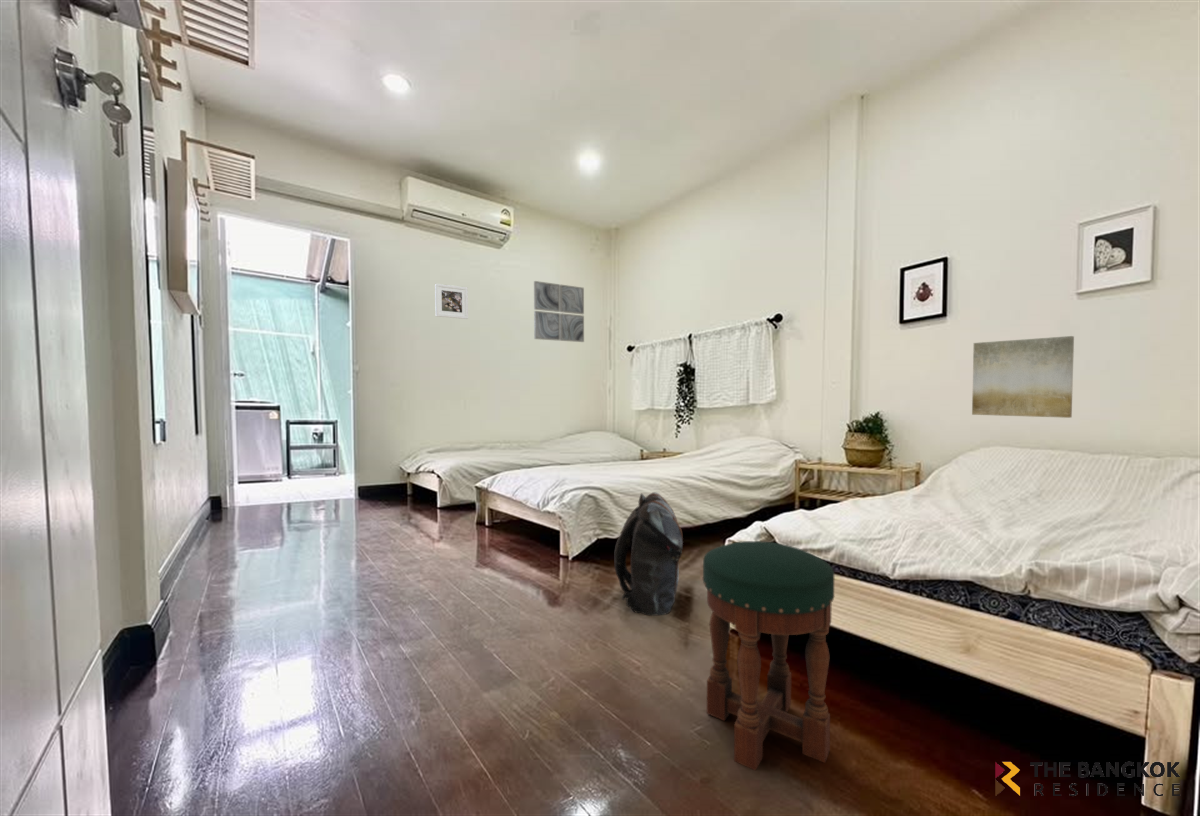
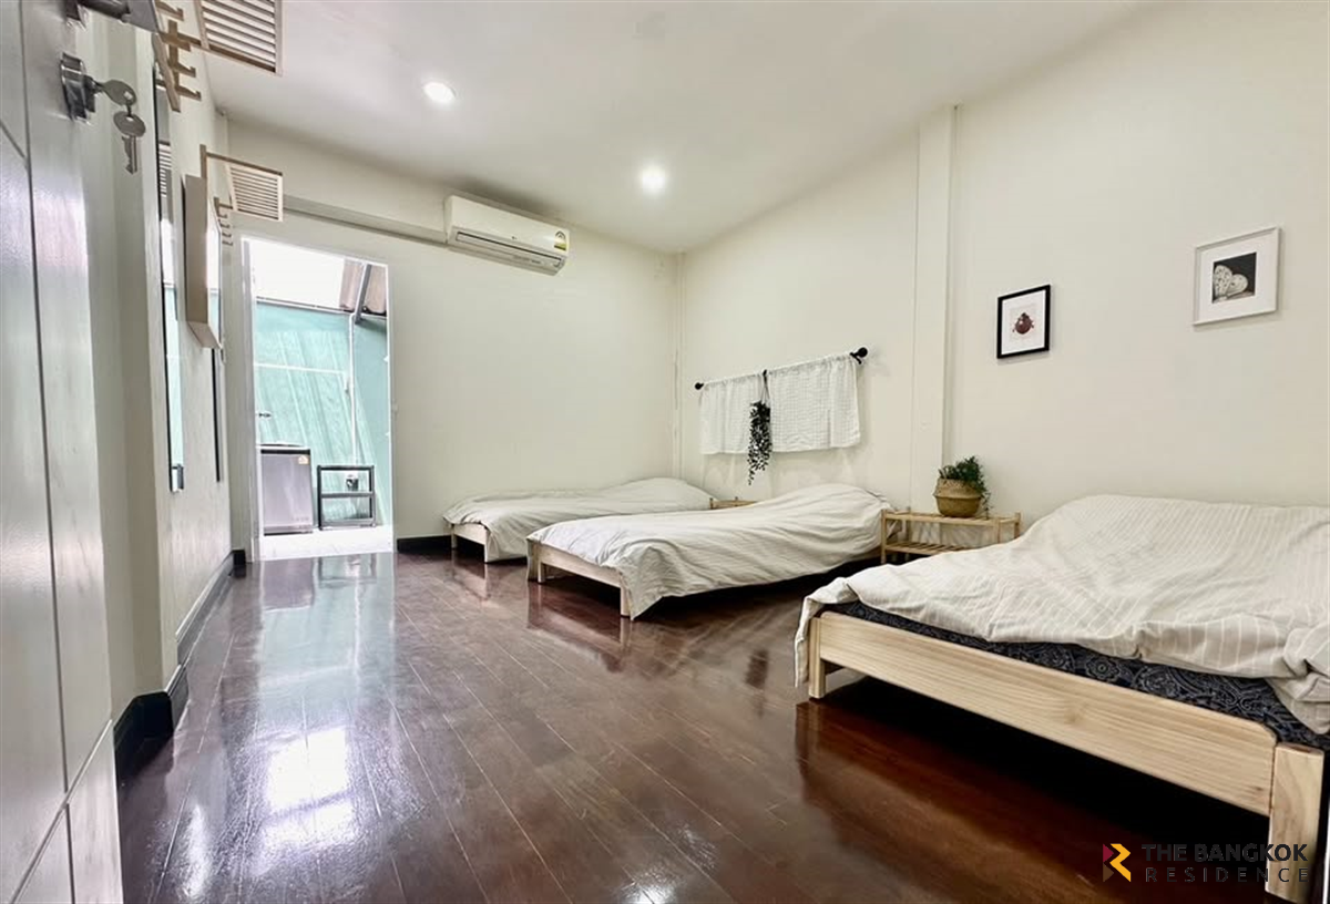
- wall art [533,280,585,343]
- backpack [614,491,684,617]
- stool [702,540,836,771]
- wall art [971,335,1075,419]
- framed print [434,283,469,320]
